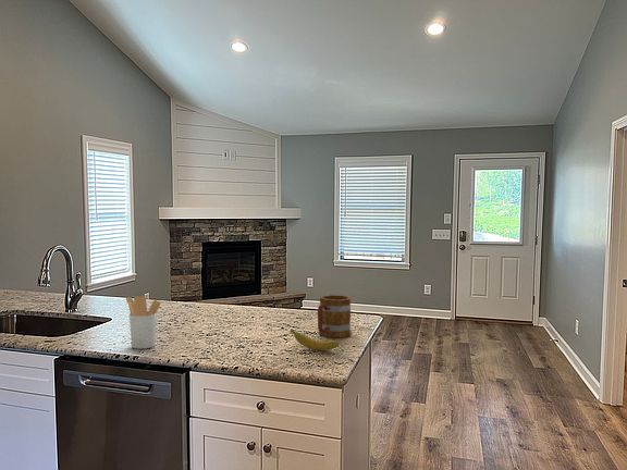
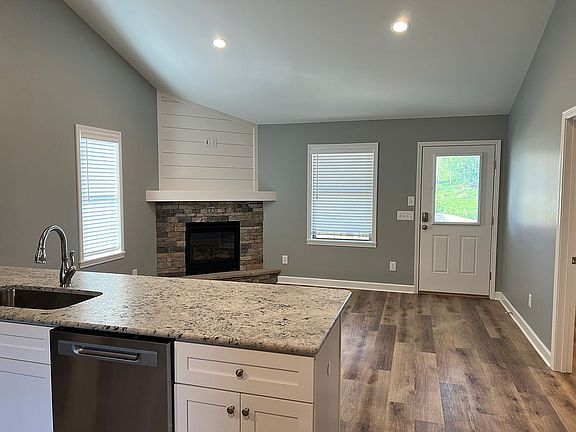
- banana [290,329,340,351]
- mug [317,294,353,338]
- utensil holder [125,295,161,350]
